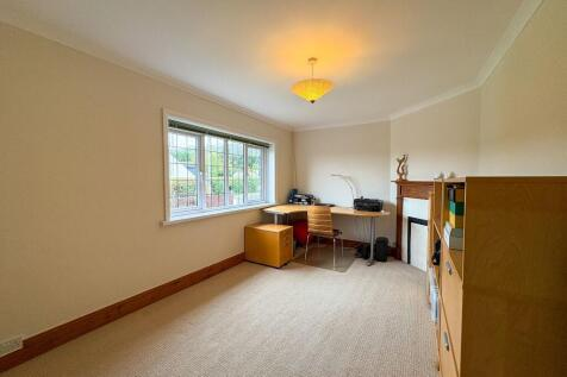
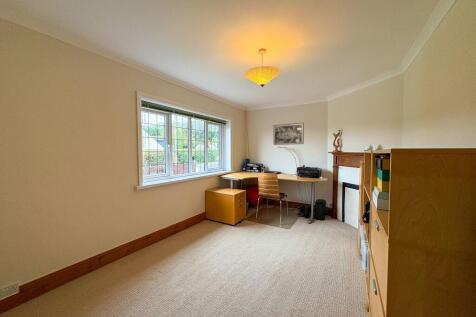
+ wall art [273,122,305,146]
